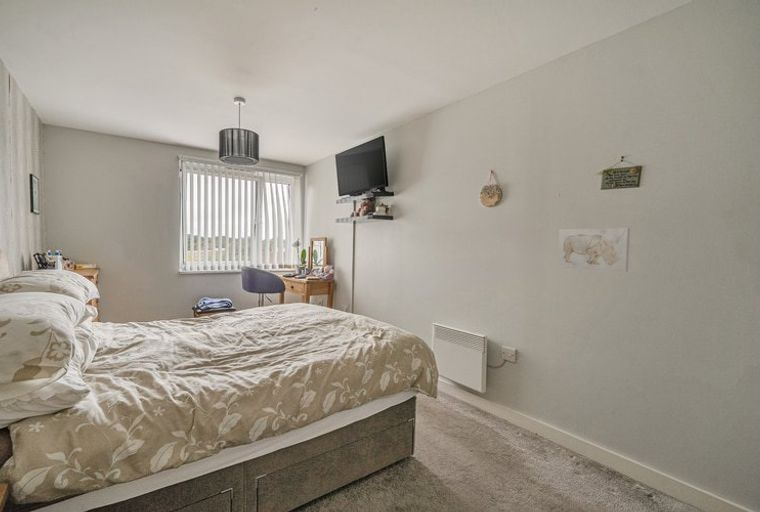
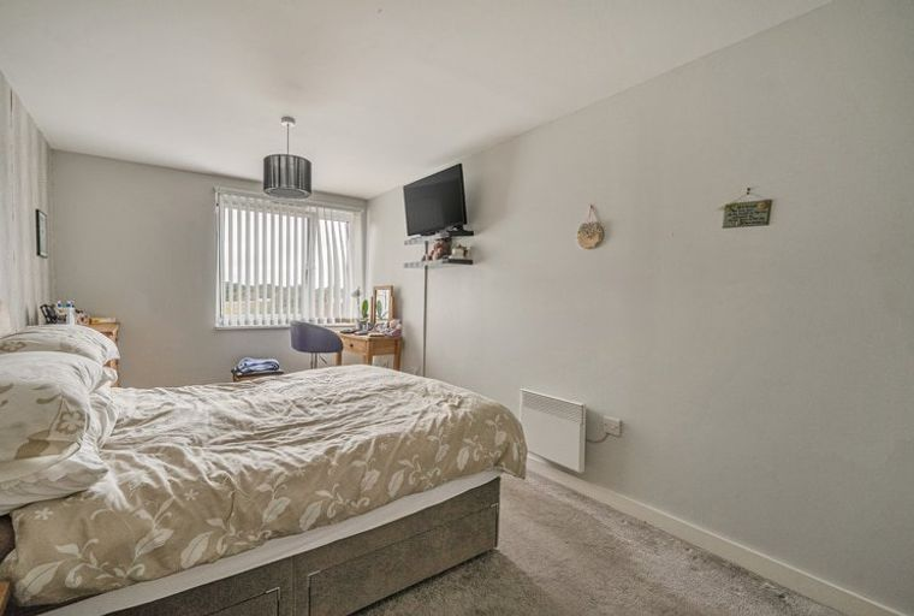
- wall art [557,227,631,273]
